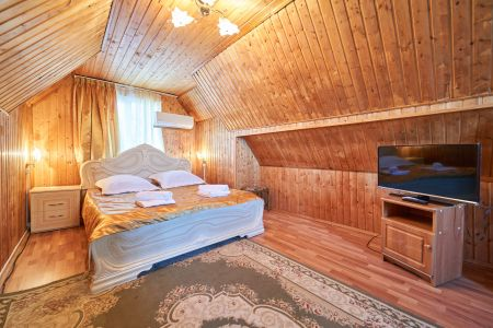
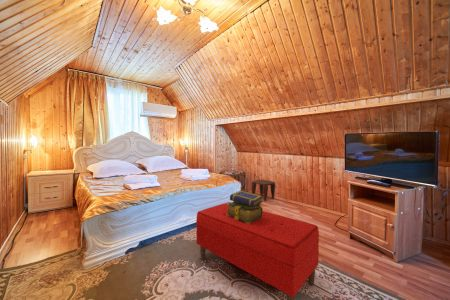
+ stack of books [226,190,264,224]
+ bench [195,201,320,300]
+ stool [250,179,276,202]
